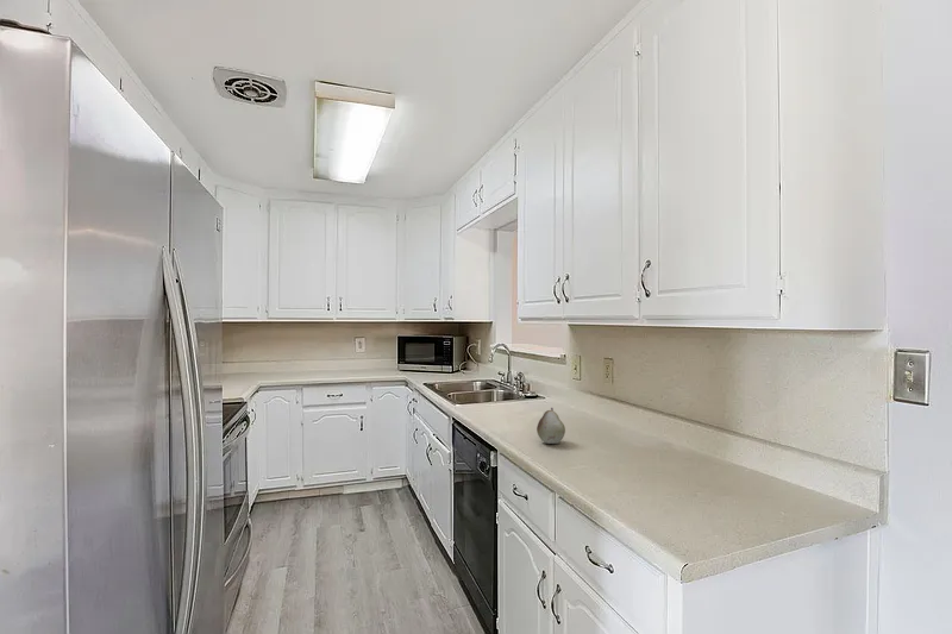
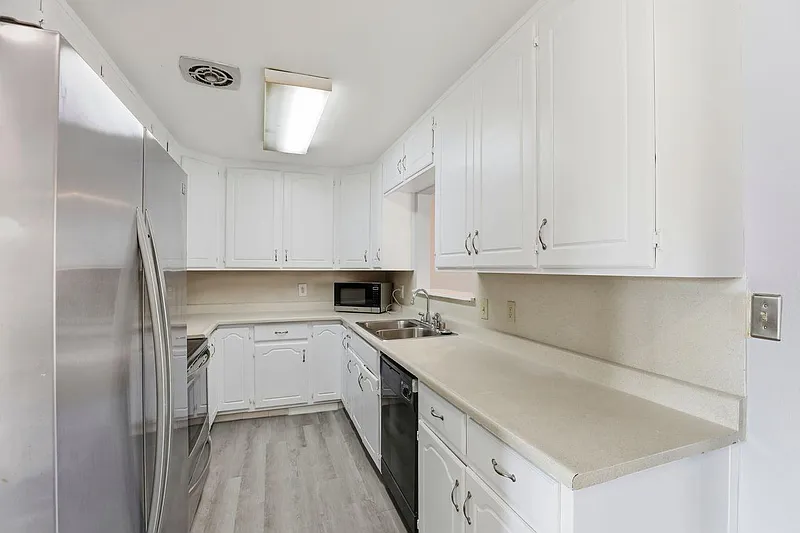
- fruit [536,407,566,445]
